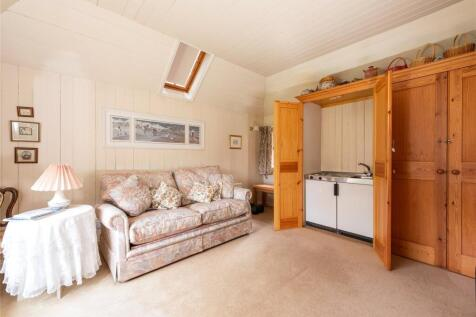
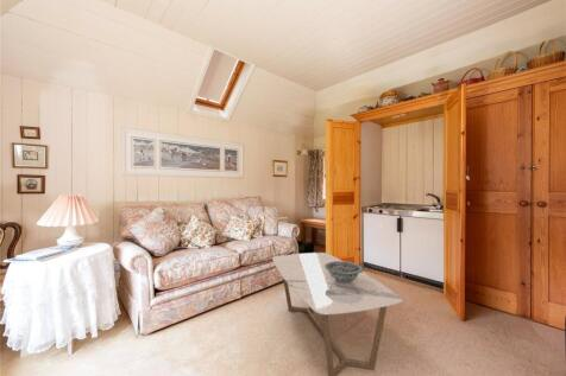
+ decorative bowl [325,260,364,283]
+ coffee table [271,251,404,376]
